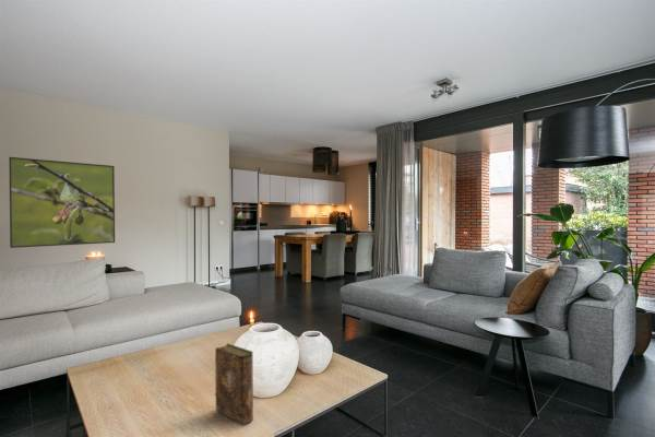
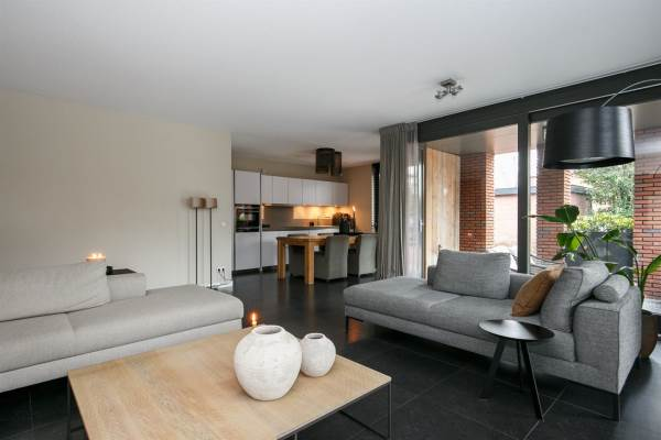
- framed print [8,156,116,249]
- book [214,343,254,426]
